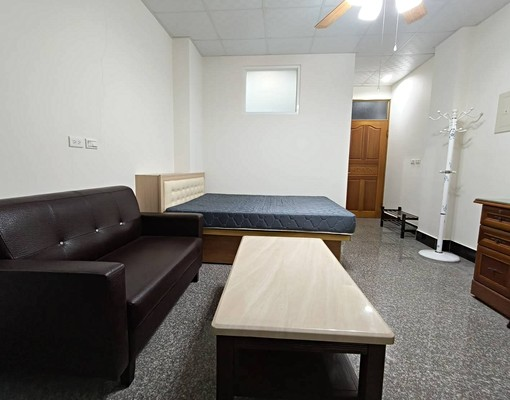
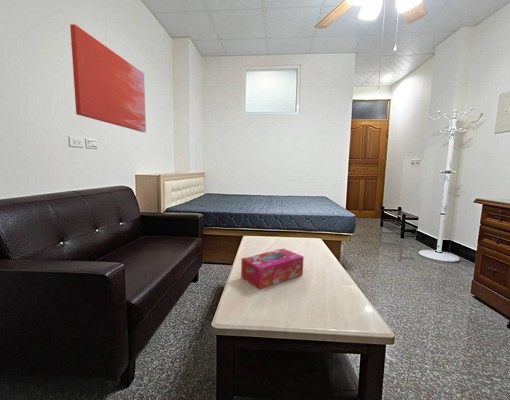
+ wall art [69,24,147,133]
+ tissue box [240,247,305,291]
